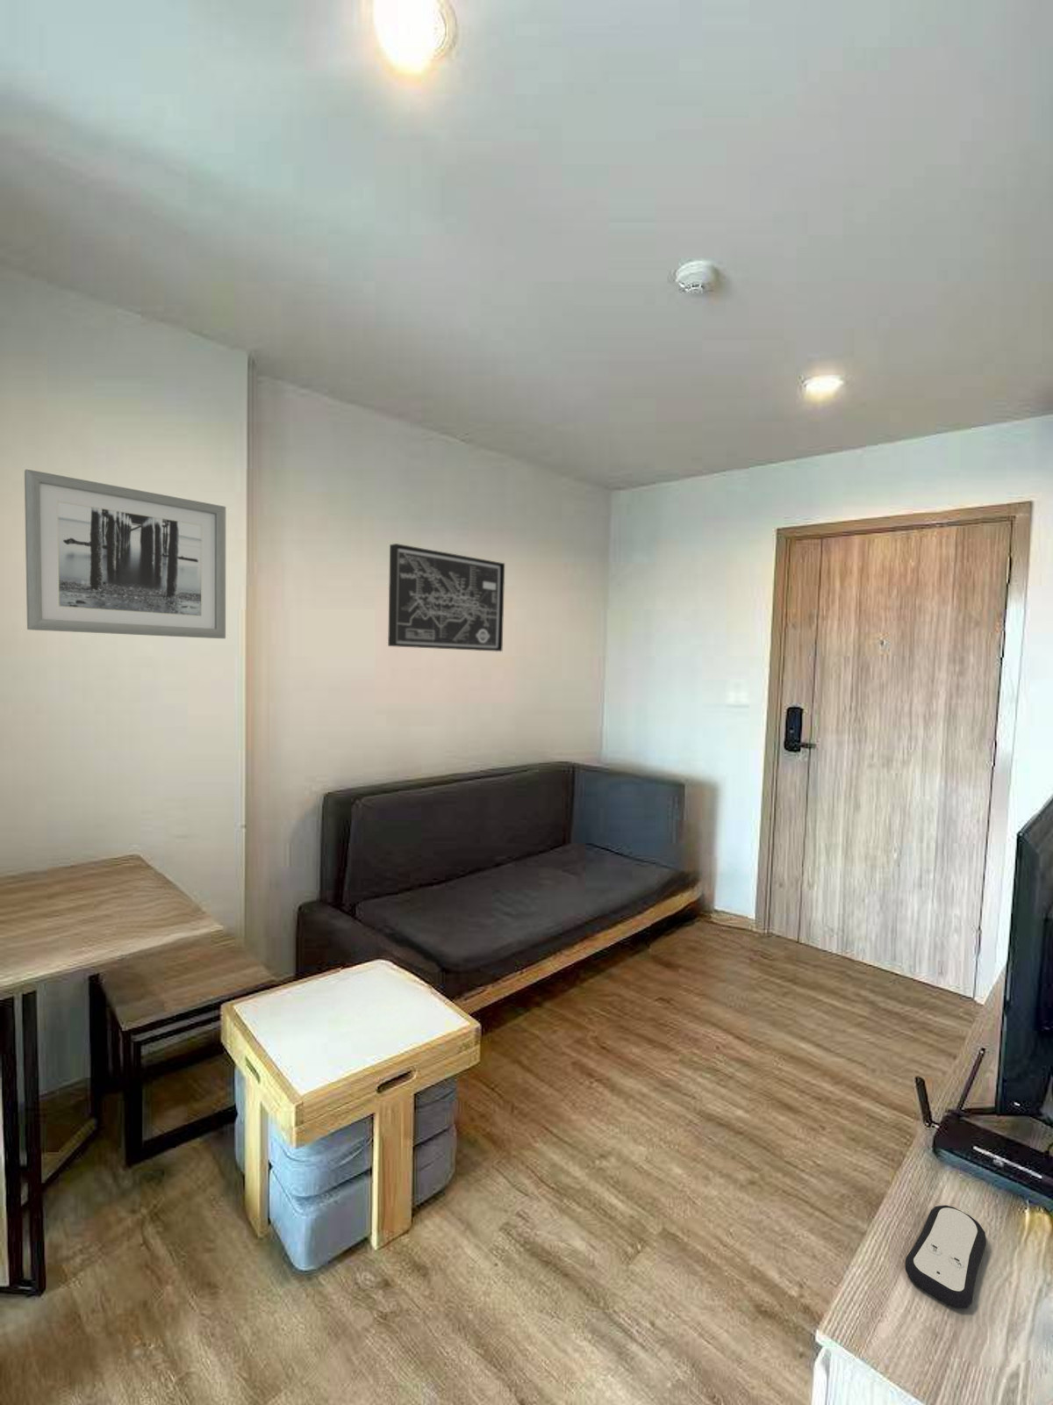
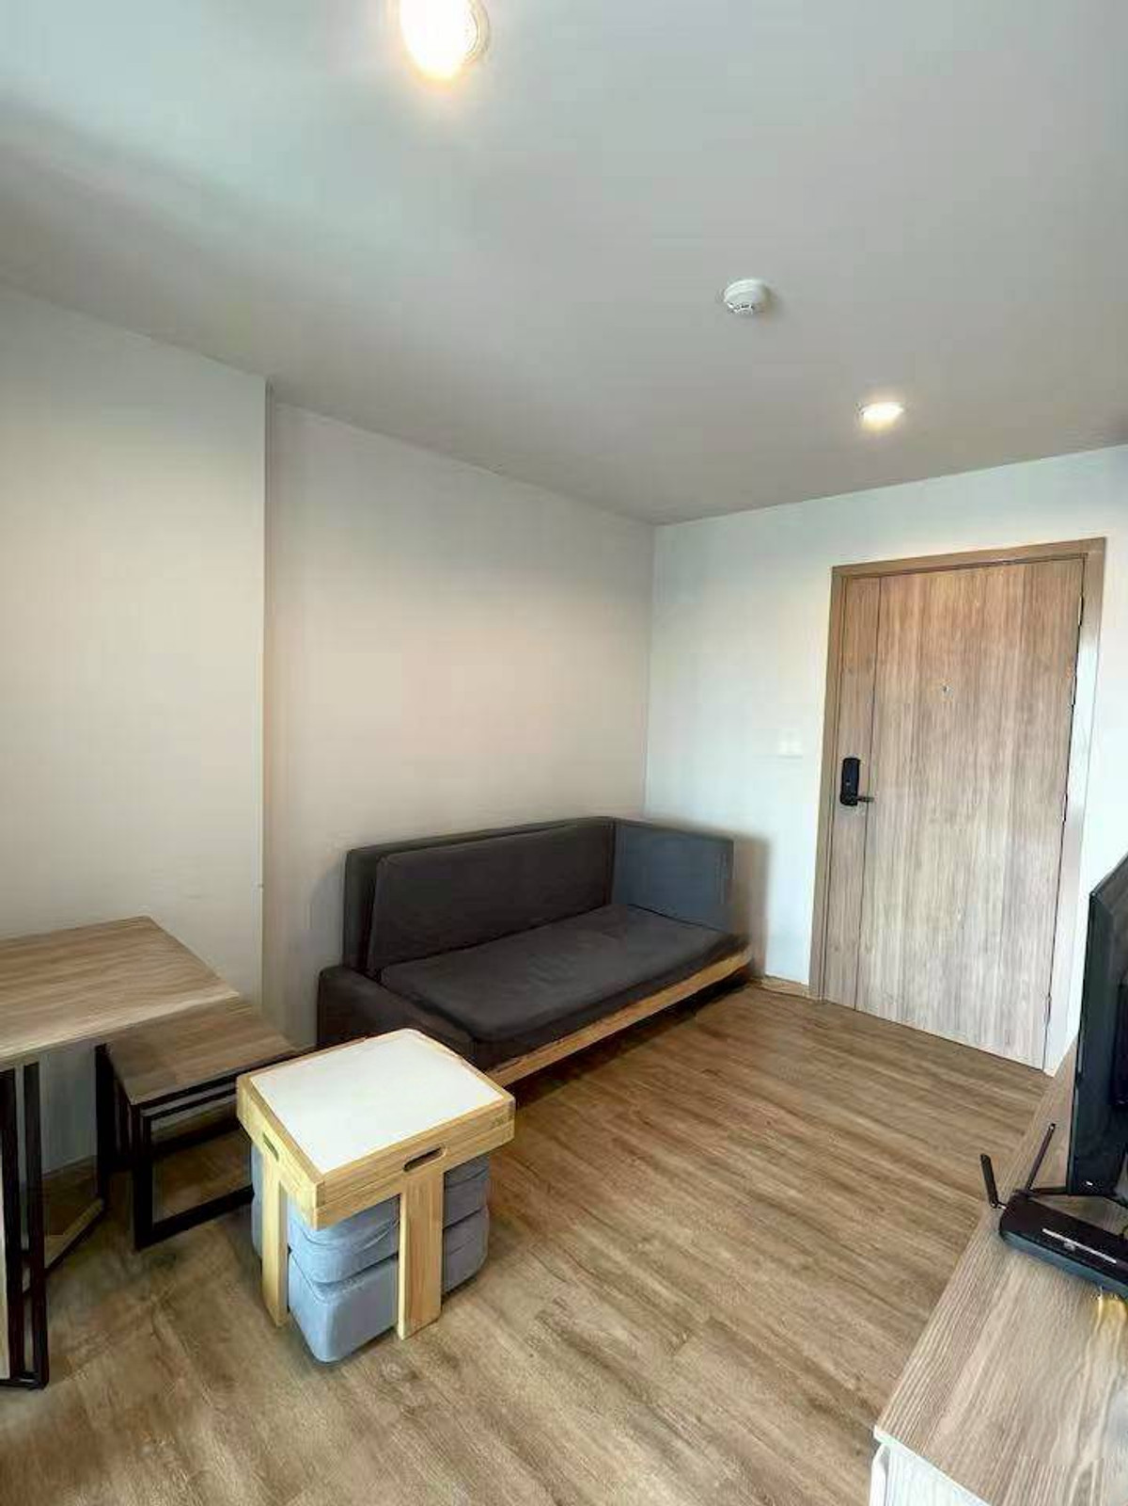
- remote control [904,1204,988,1309]
- wall art [23,468,227,639]
- wall art [387,543,505,653]
